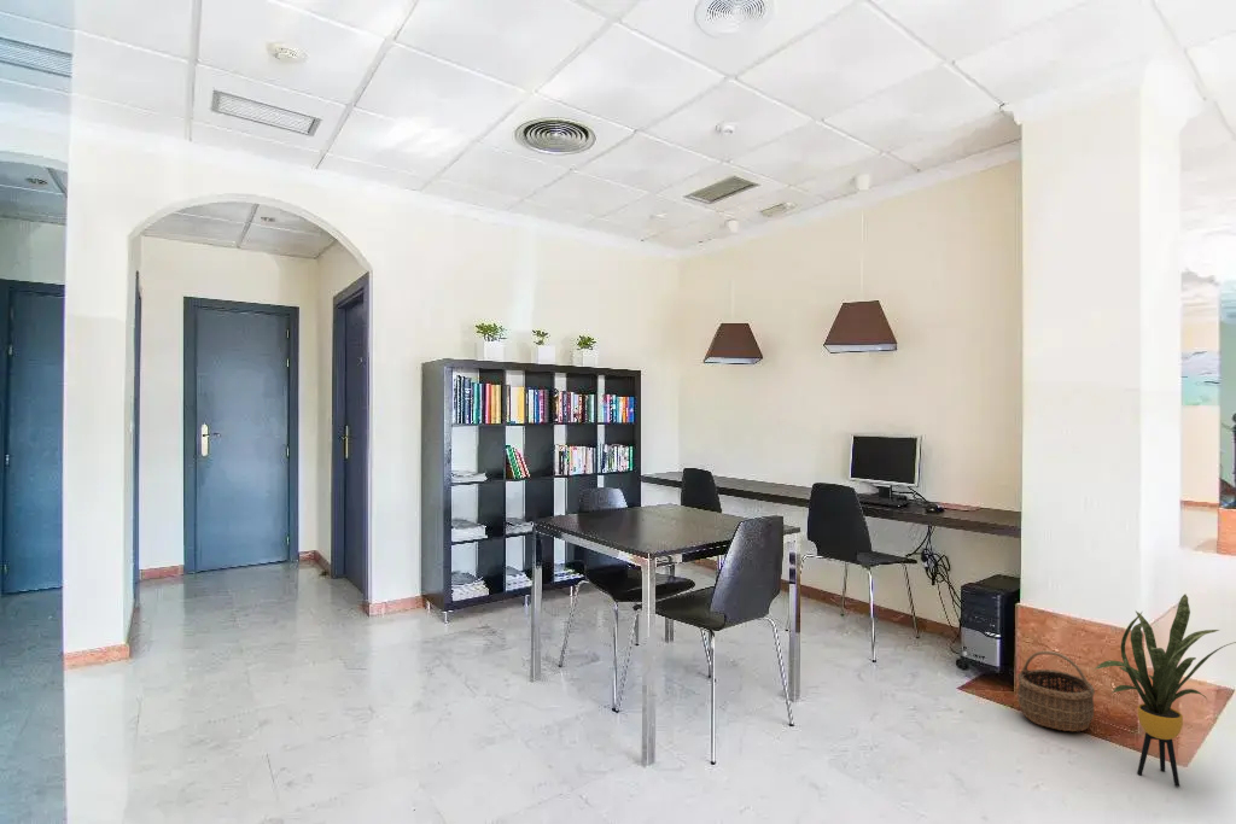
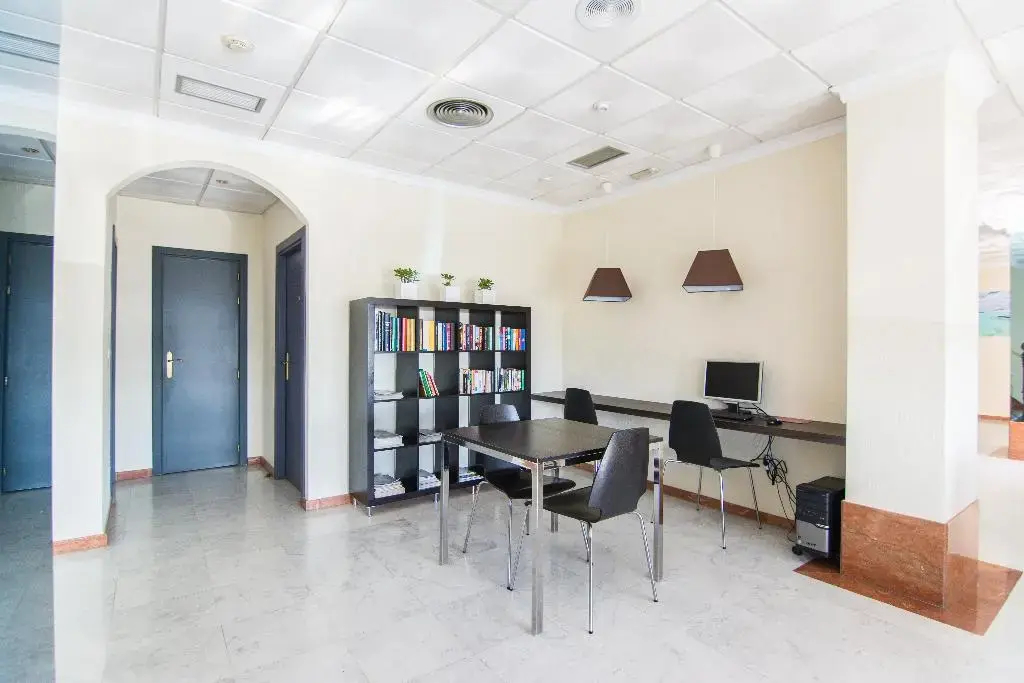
- house plant [1092,592,1236,788]
- wicker basket [1016,650,1096,732]
